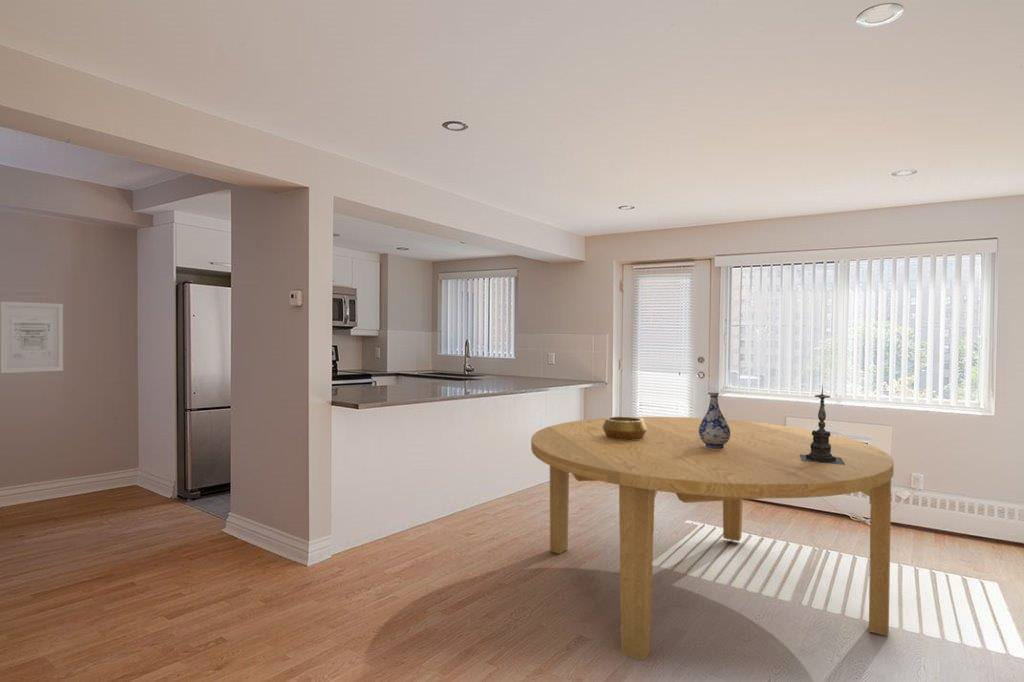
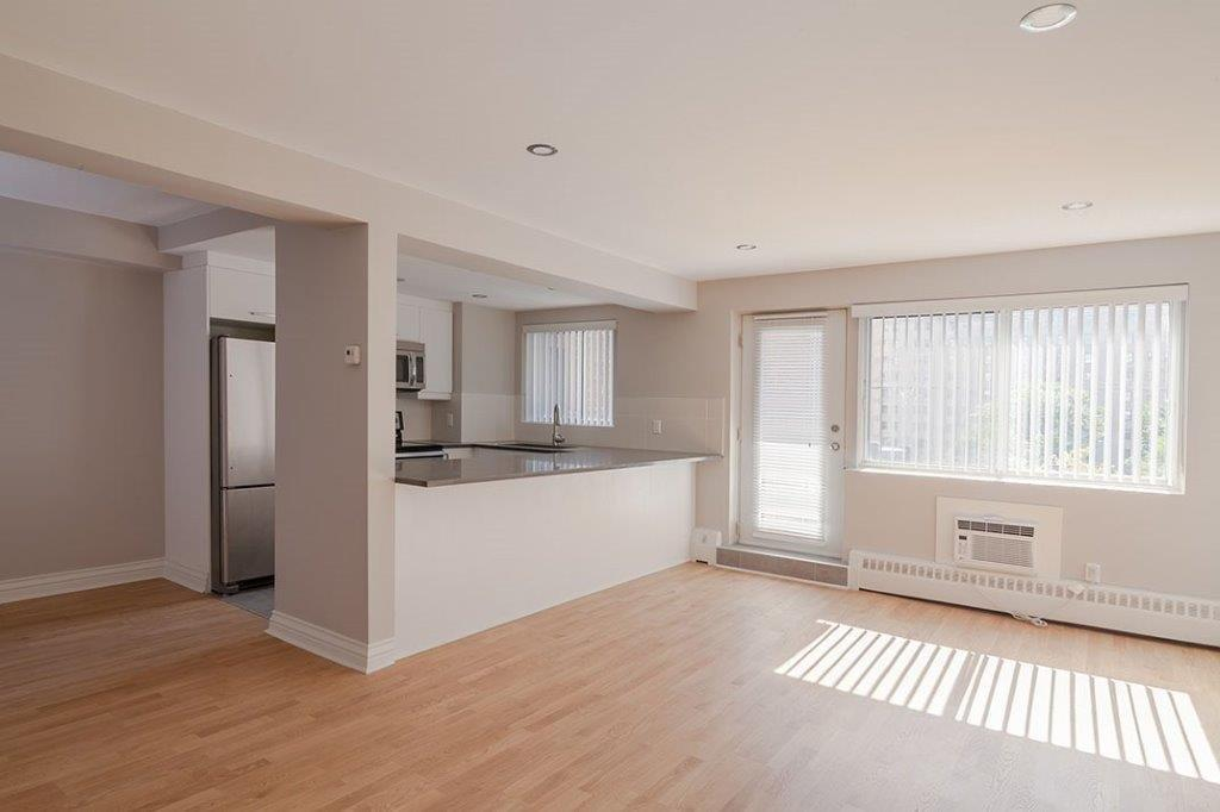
- candle holder [799,384,846,465]
- decorative bowl [602,415,647,441]
- dining table [530,416,895,661]
- wall art [0,301,64,374]
- vase [698,392,731,449]
